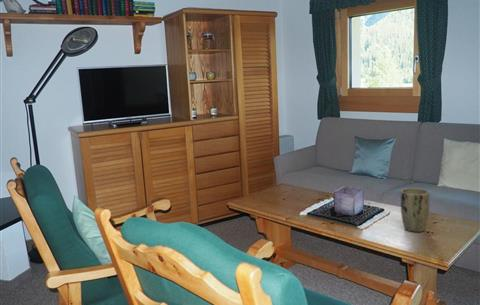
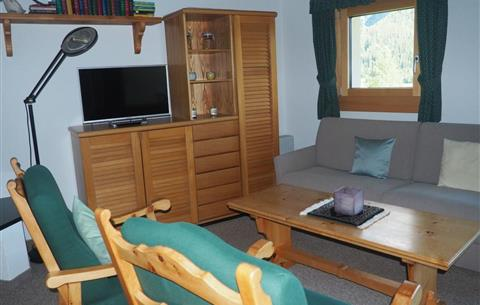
- plant pot [400,187,430,233]
